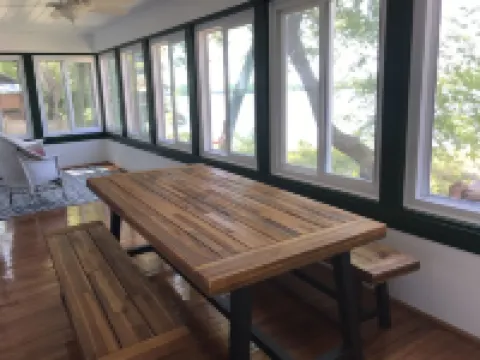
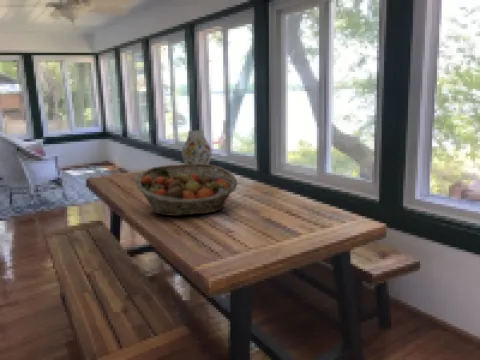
+ fruit basket [135,163,238,217]
+ vase [181,129,213,164]
